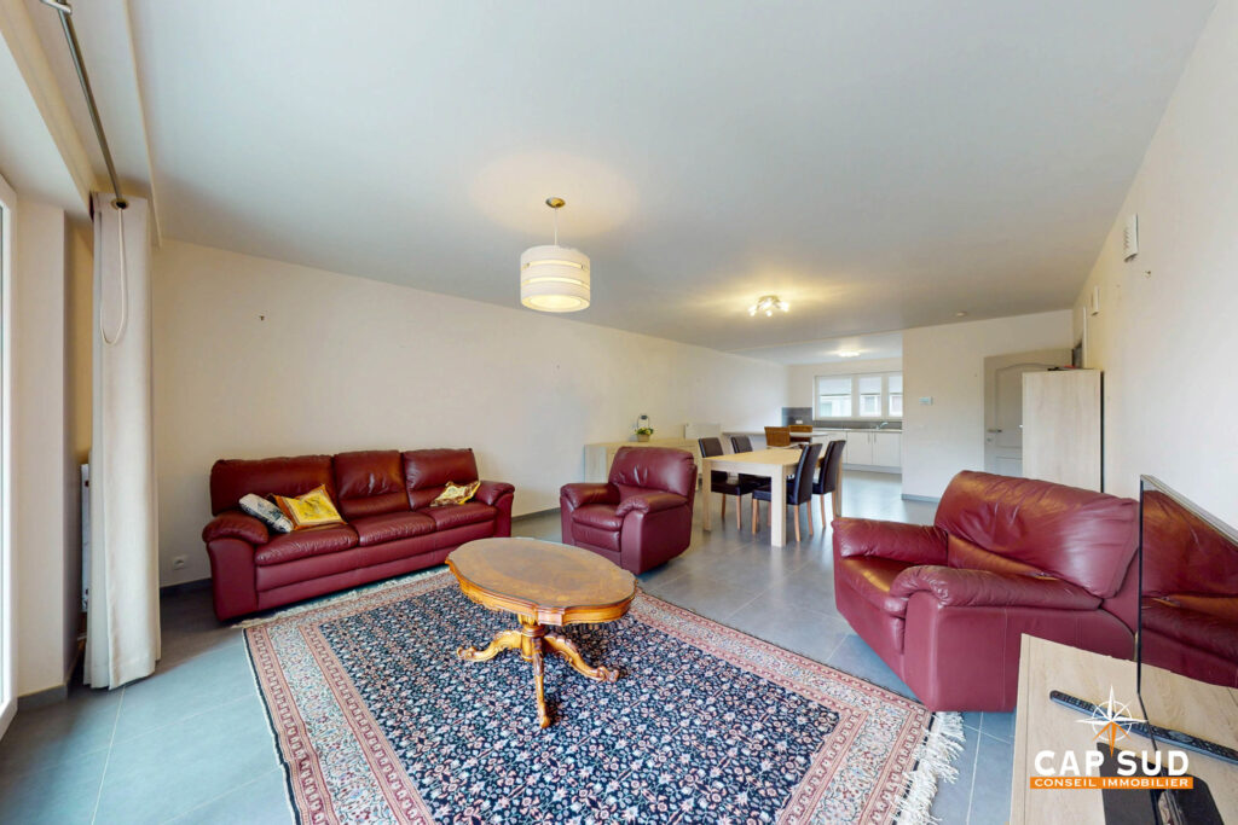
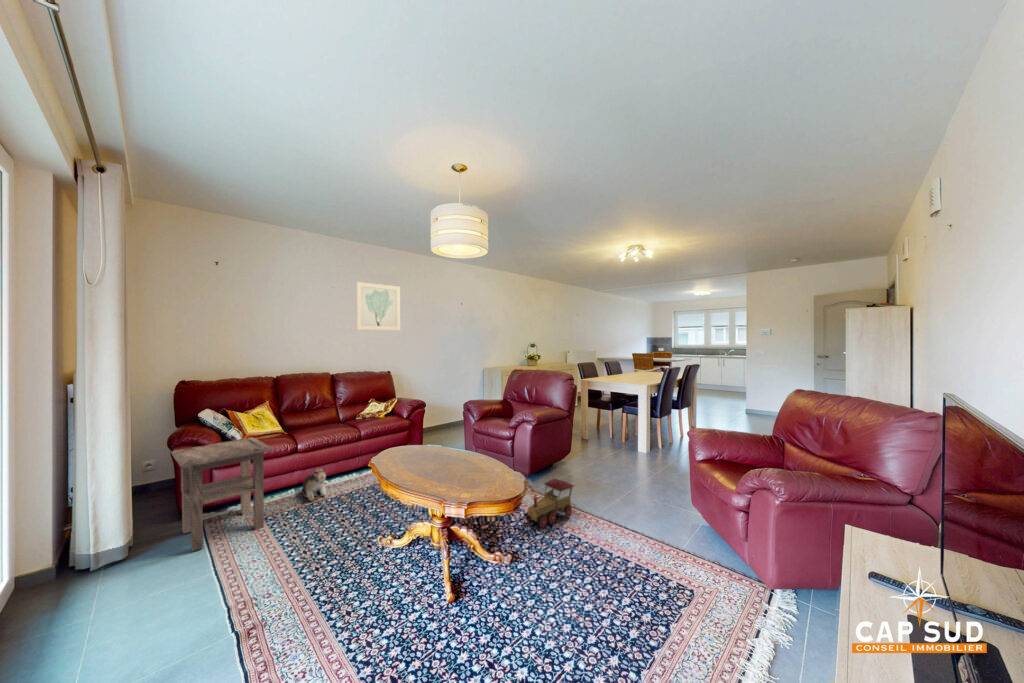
+ toy train [525,477,575,529]
+ plush toy [301,468,329,502]
+ wall art [355,281,401,331]
+ side table [169,436,275,553]
